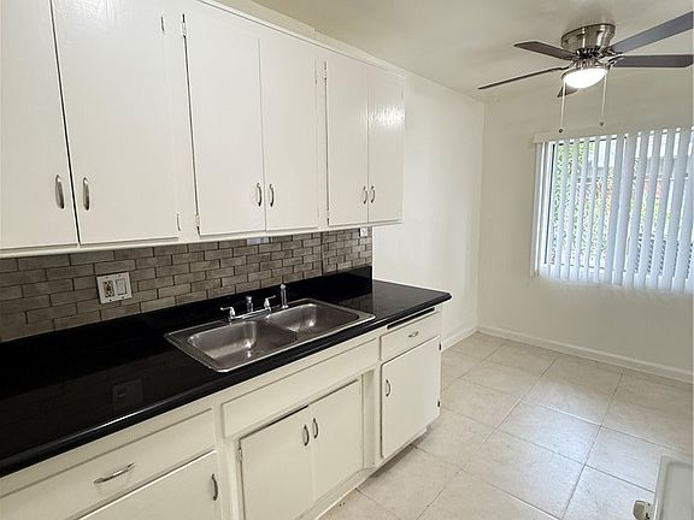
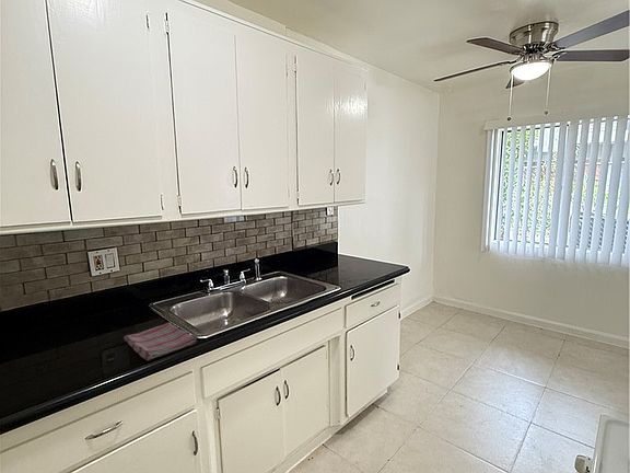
+ dish towel [122,322,197,361]
